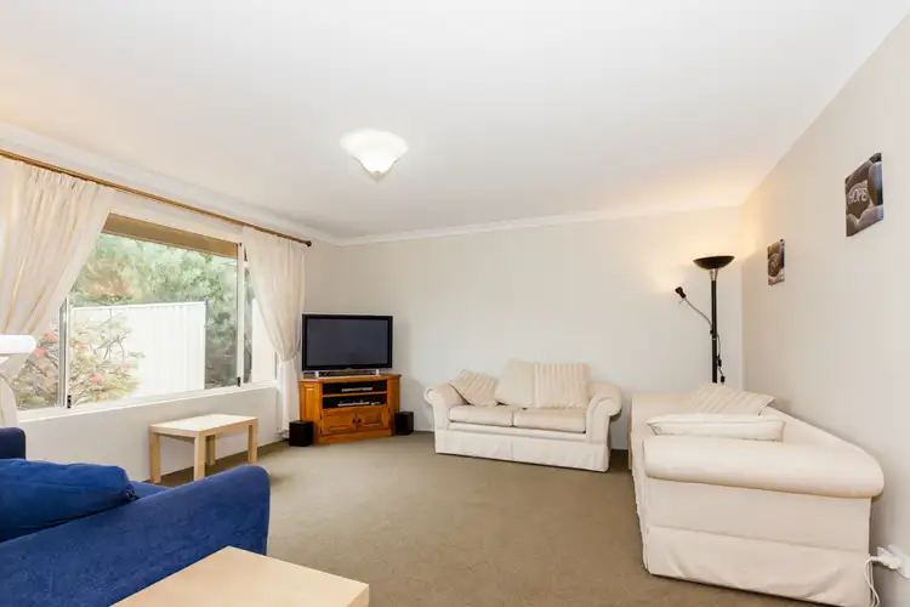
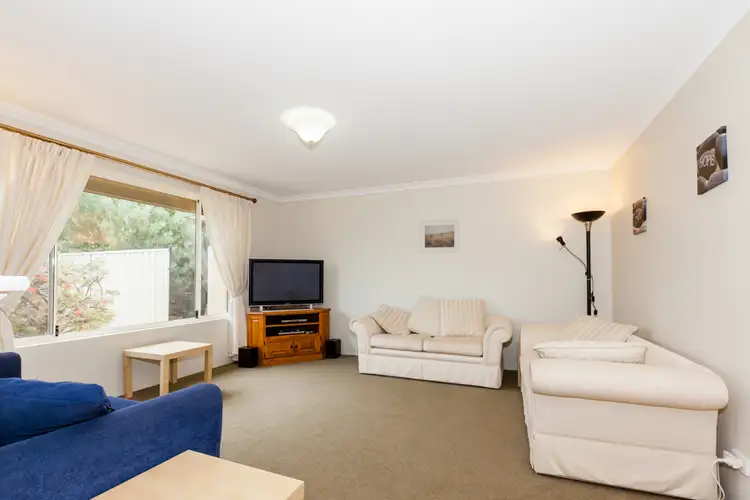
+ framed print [419,218,461,254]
